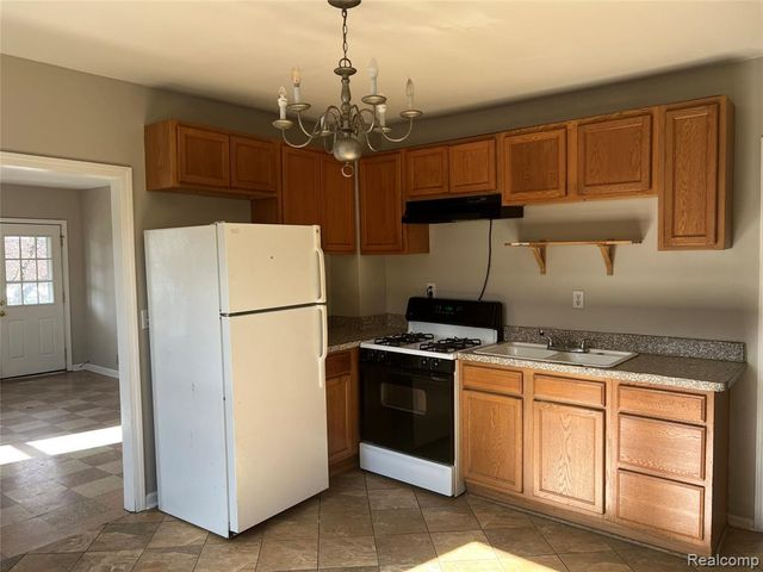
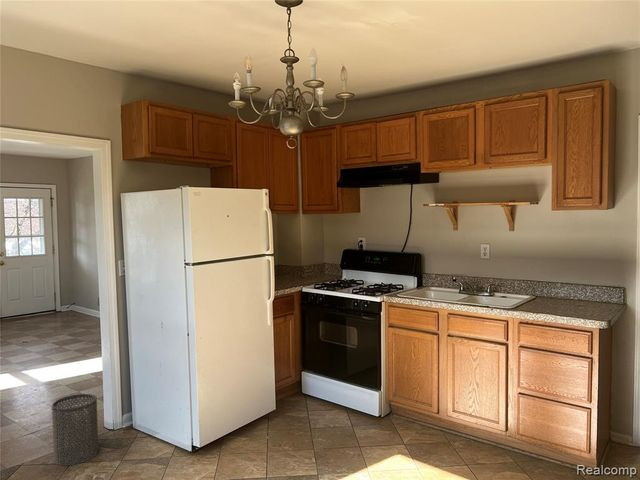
+ trash can [50,393,99,466]
